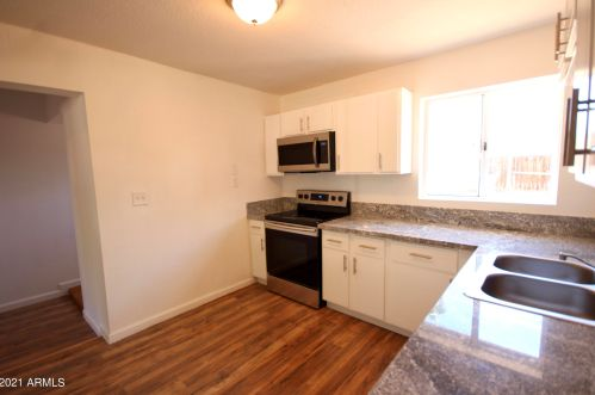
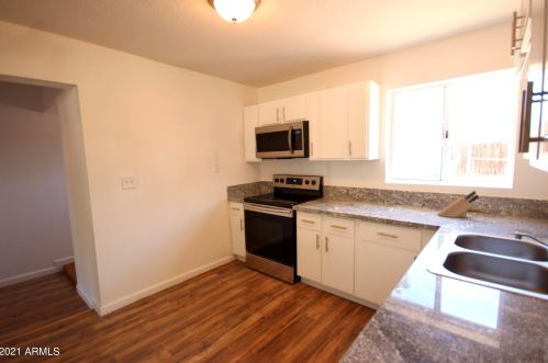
+ knife block [437,190,480,218]
